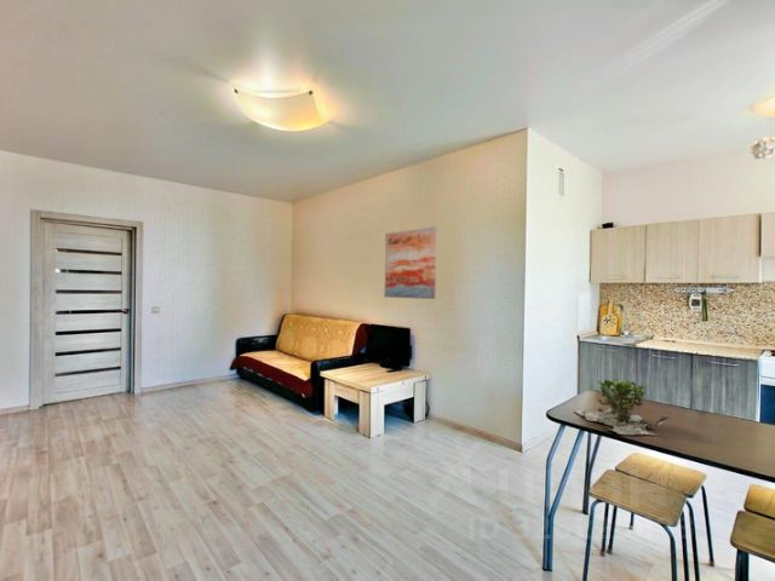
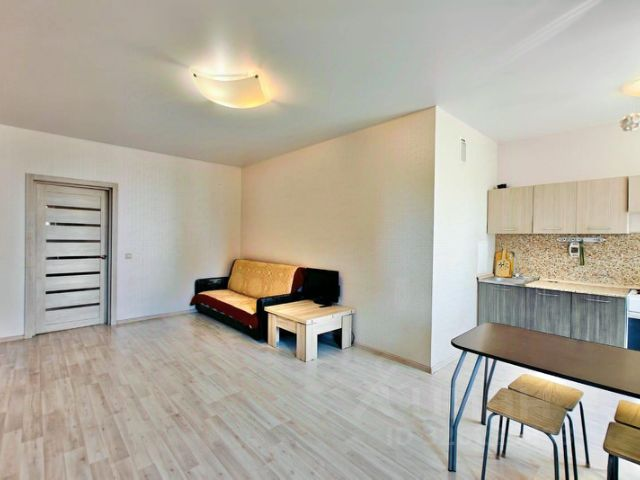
- plant [573,376,671,436]
- wall art [384,225,437,300]
